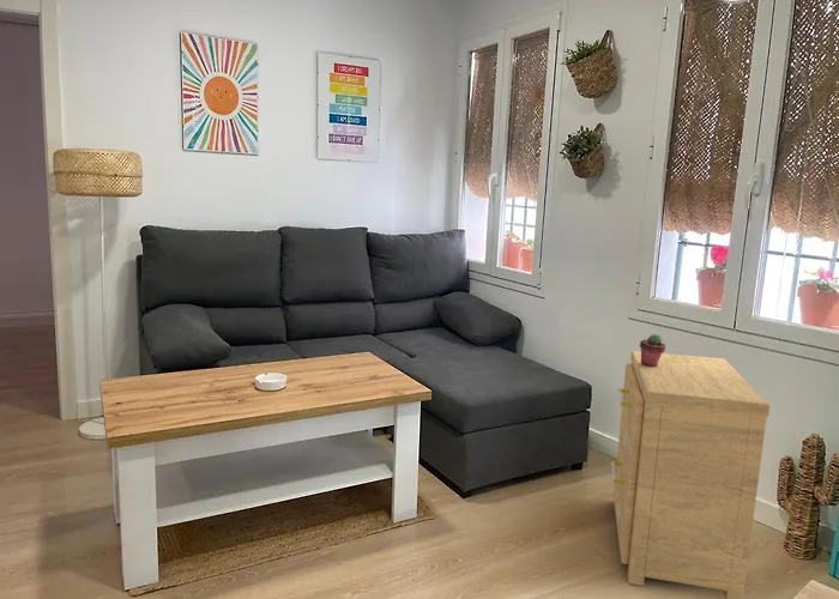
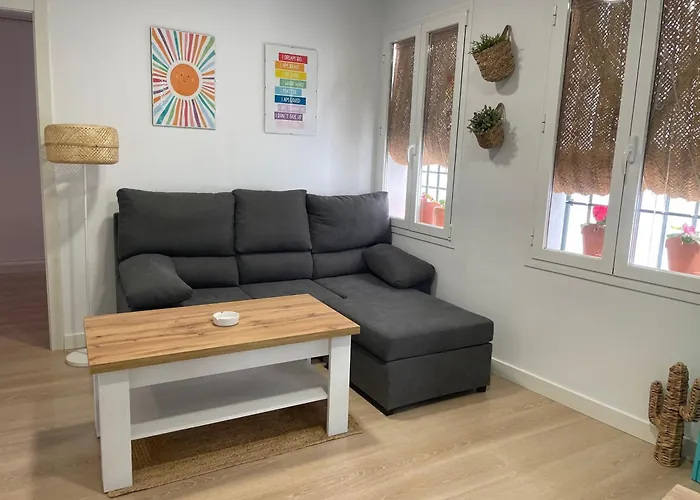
- side table [610,350,771,599]
- potted succulent [639,333,666,367]
